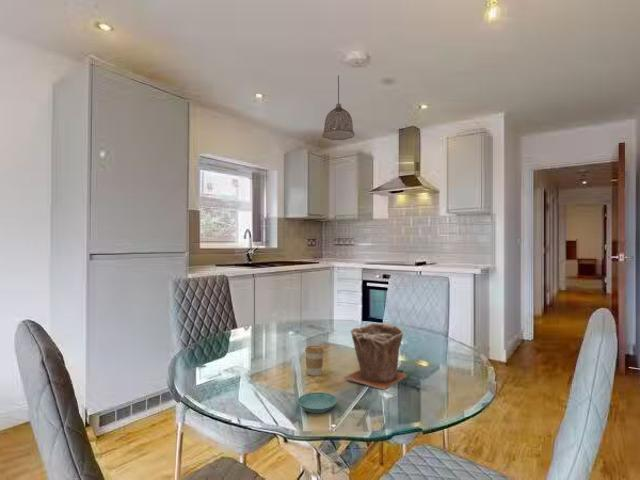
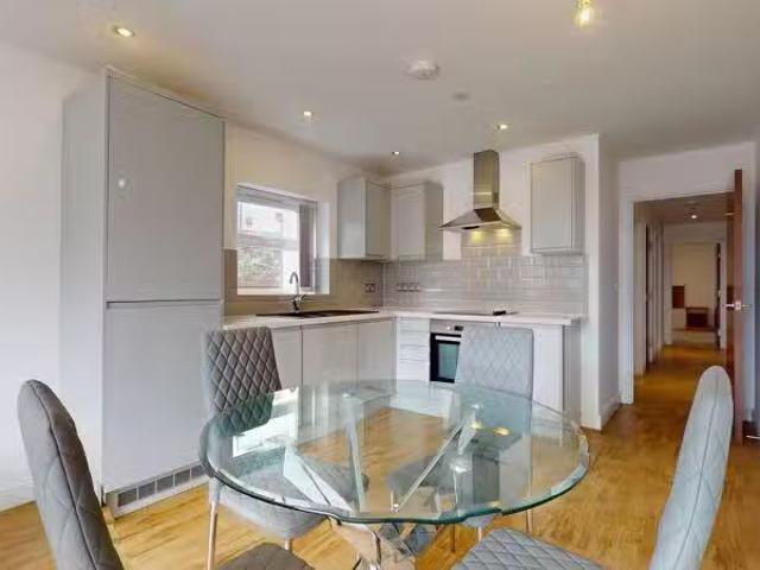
- saucer [297,391,338,414]
- coffee cup [304,345,325,377]
- plant pot [343,322,408,391]
- pendant lamp [321,74,356,141]
